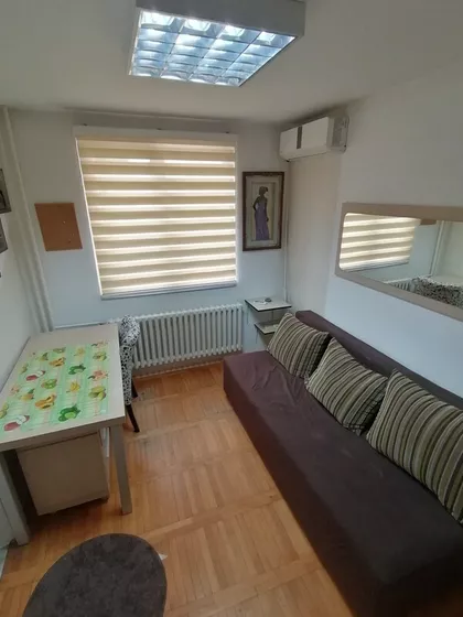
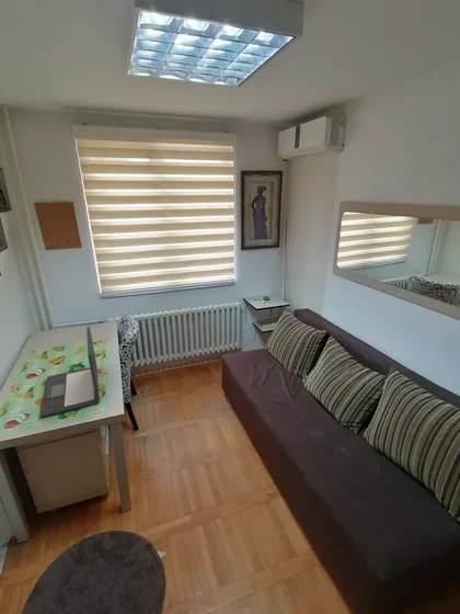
+ laptop [39,326,101,419]
